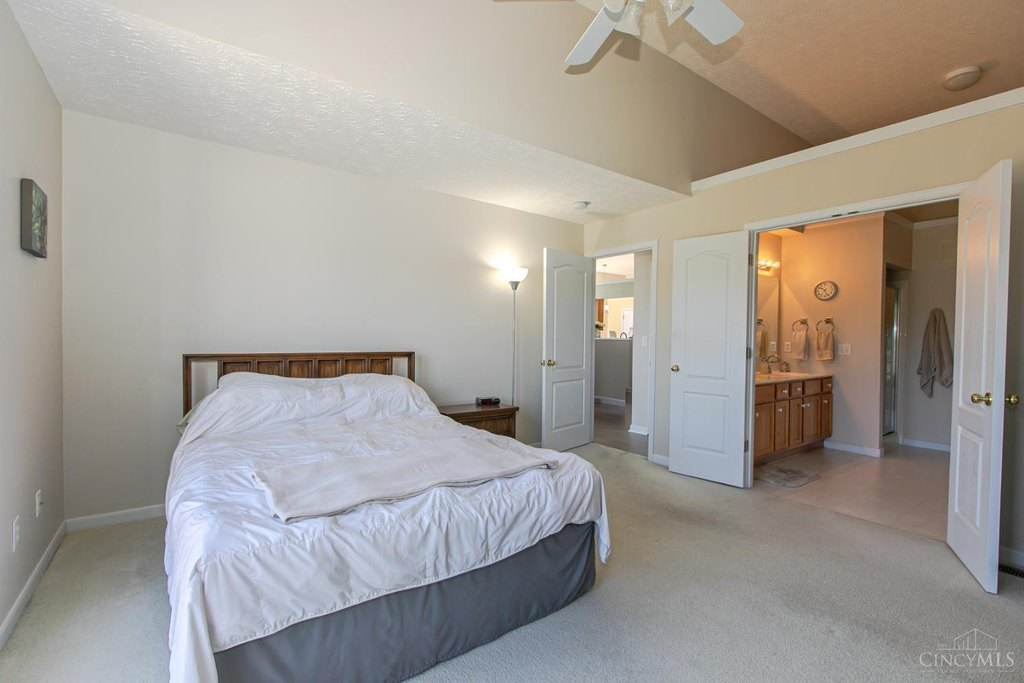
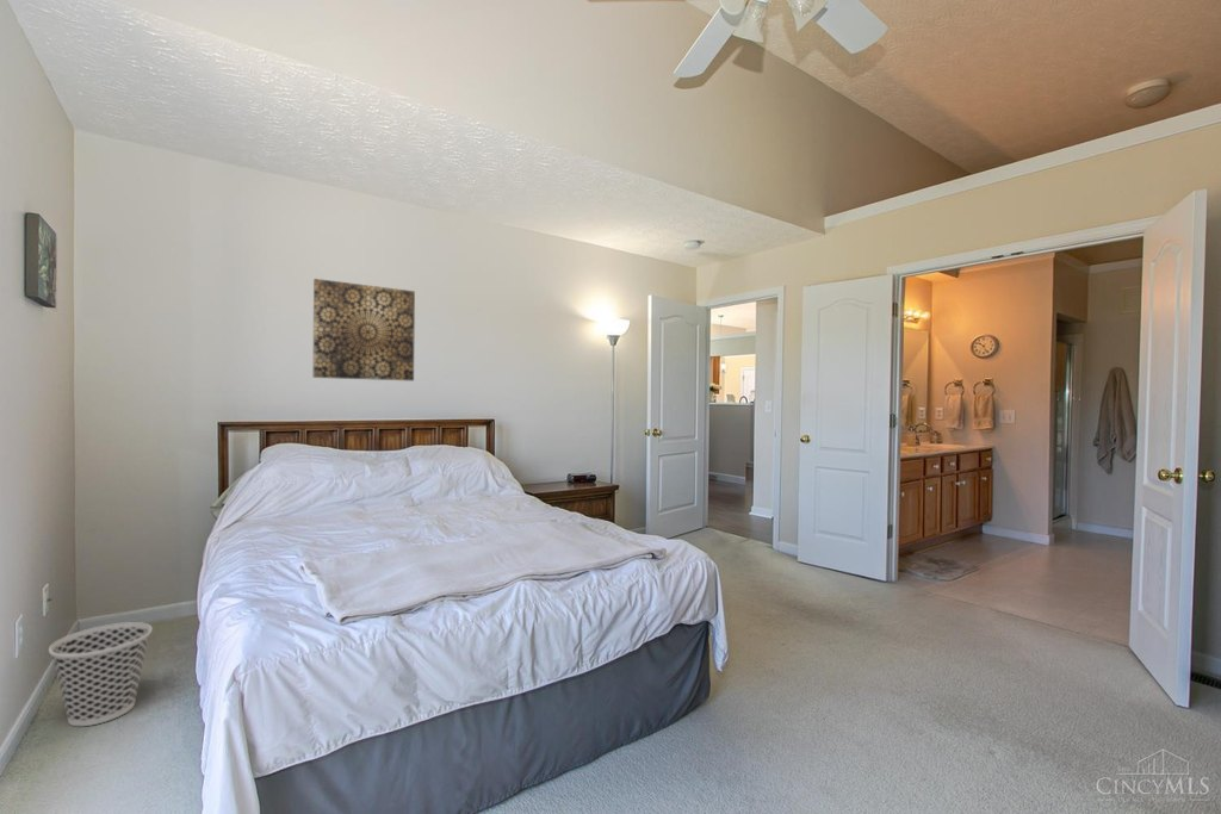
+ wall art [312,278,416,381]
+ wastebasket [48,621,153,727]
